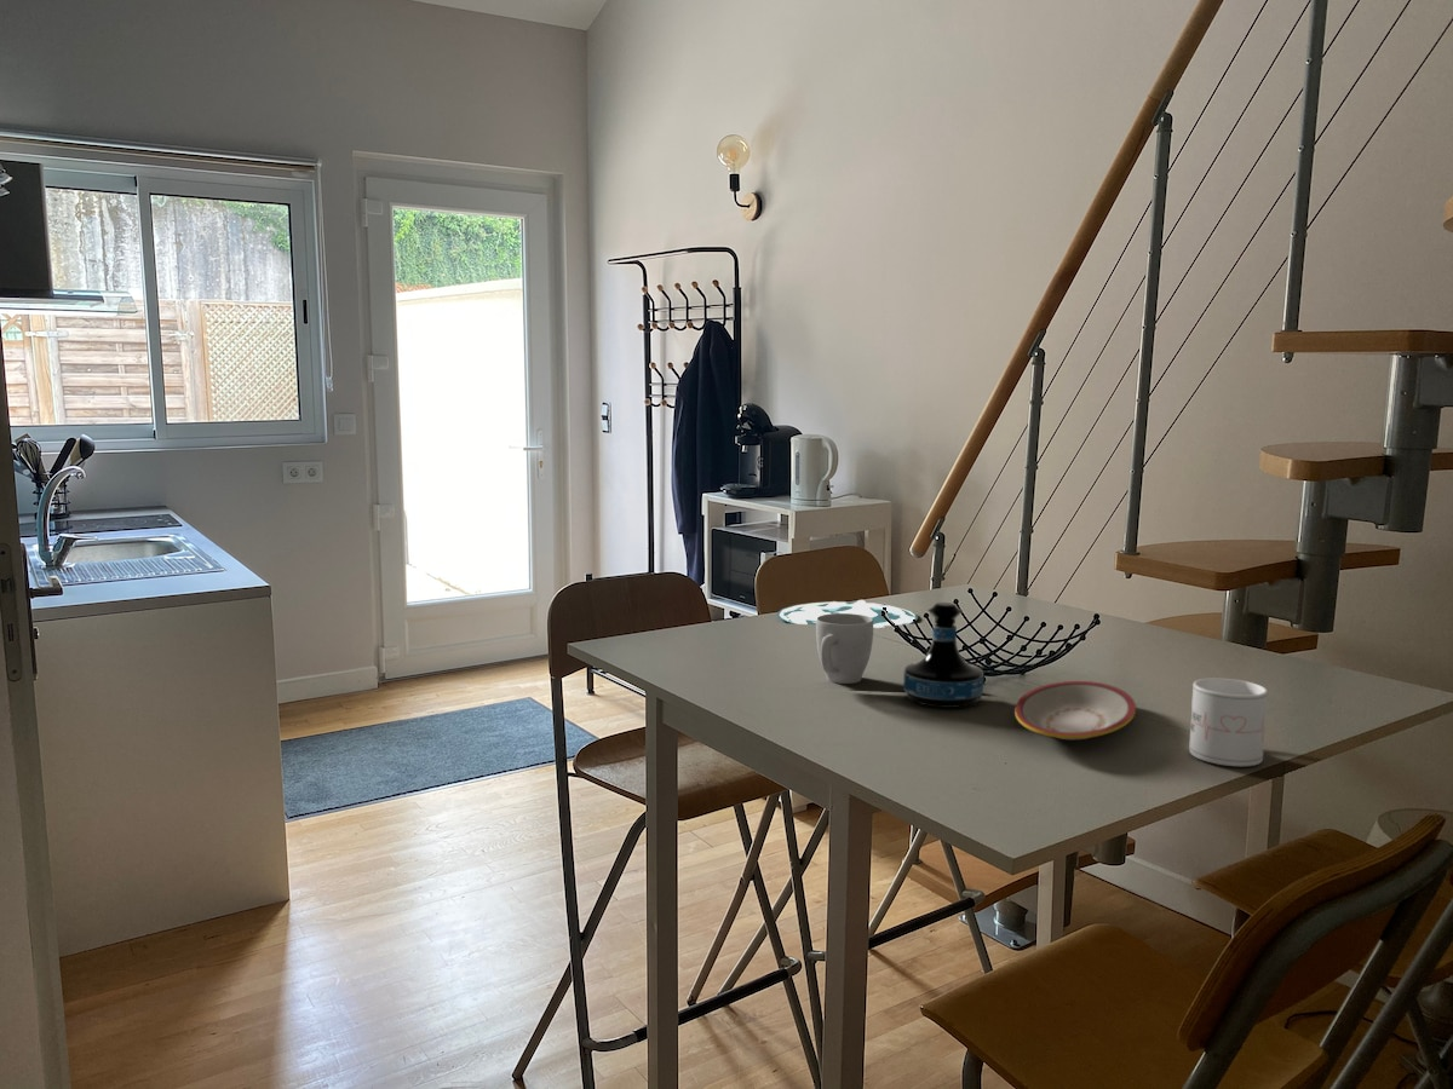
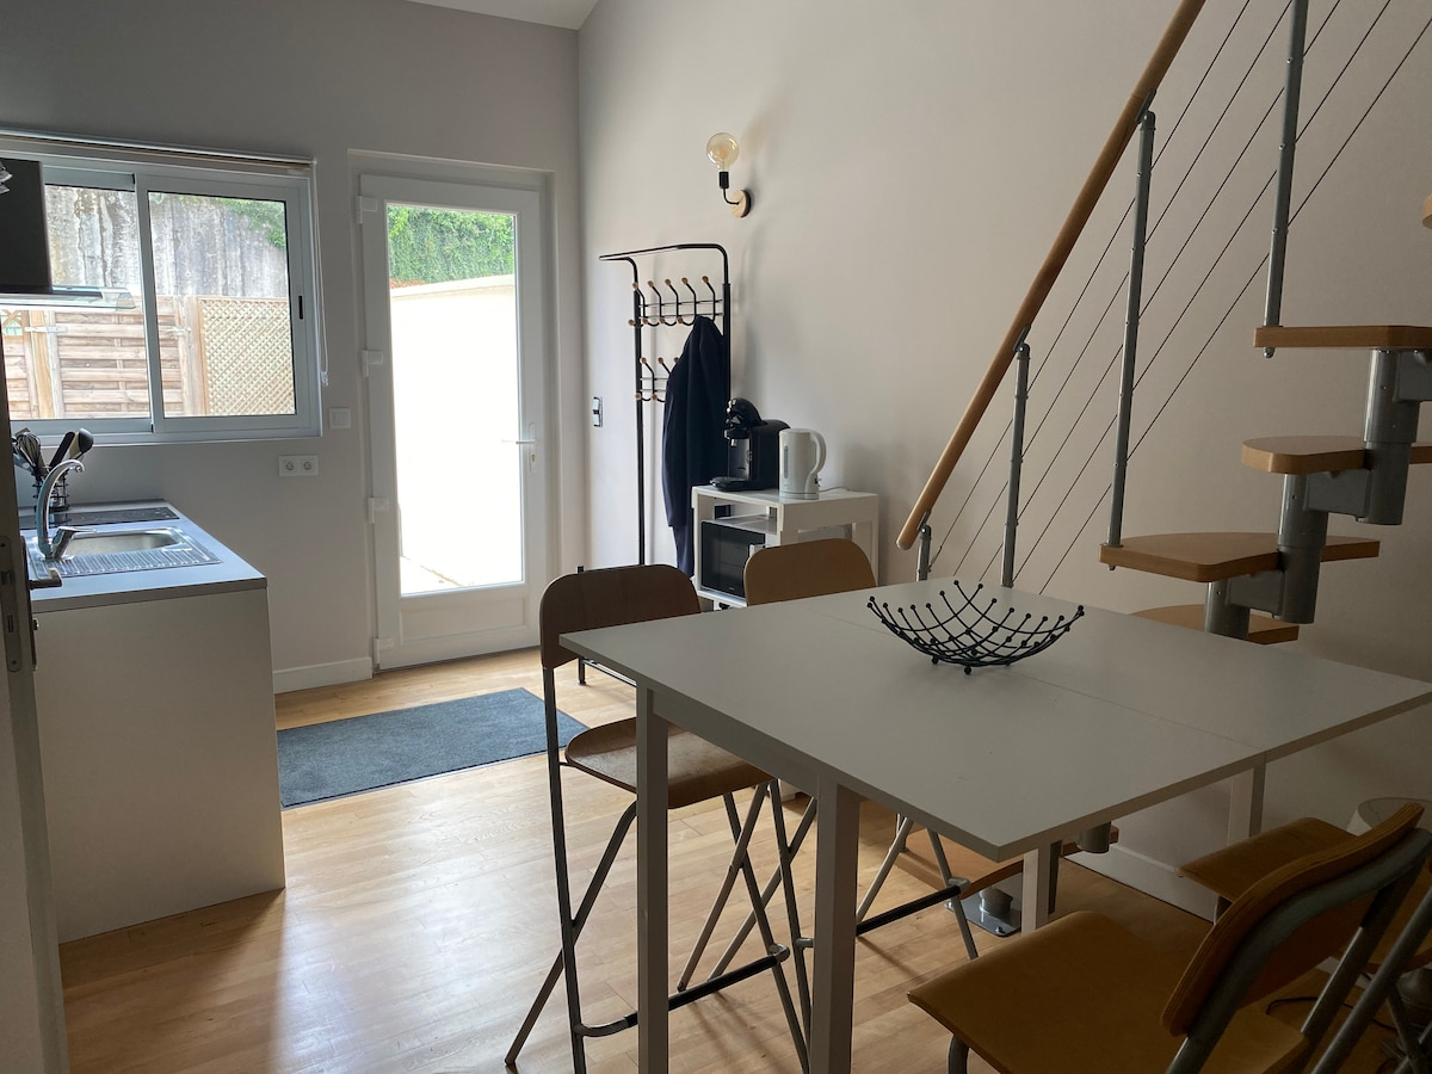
- mug [815,613,874,685]
- plate [1013,680,1137,742]
- tequila bottle [902,601,984,709]
- plate [776,599,919,629]
- mug [1188,678,1269,767]
